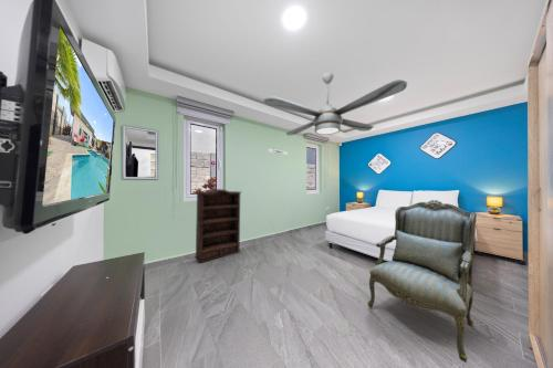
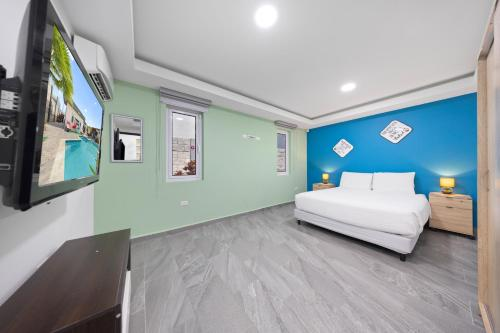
- armchair [367,199,478,364]
- bookshelf [194,188,242,264]
- ceiling fan [263,72,408,137]
